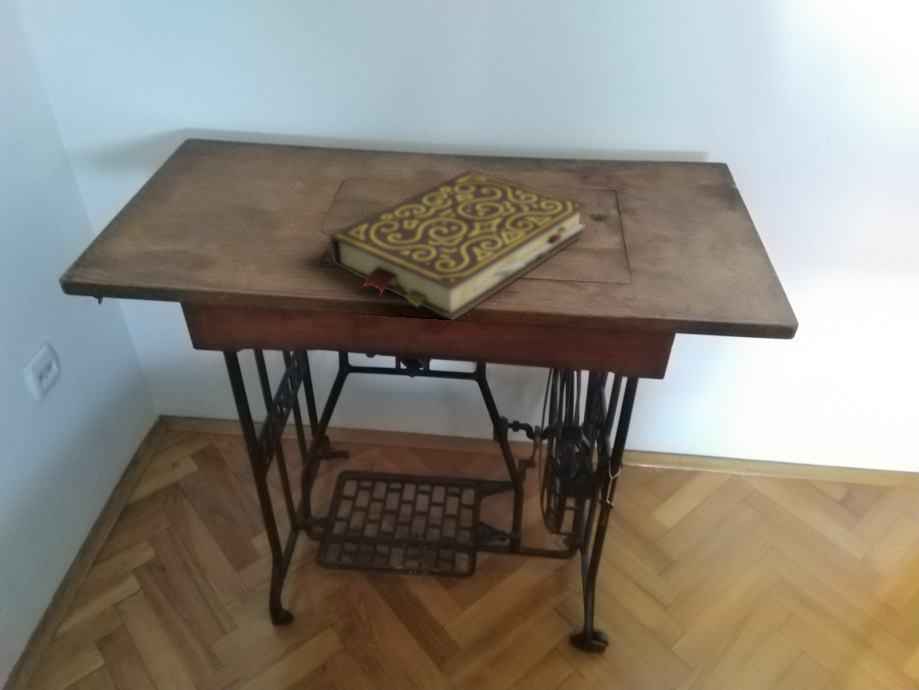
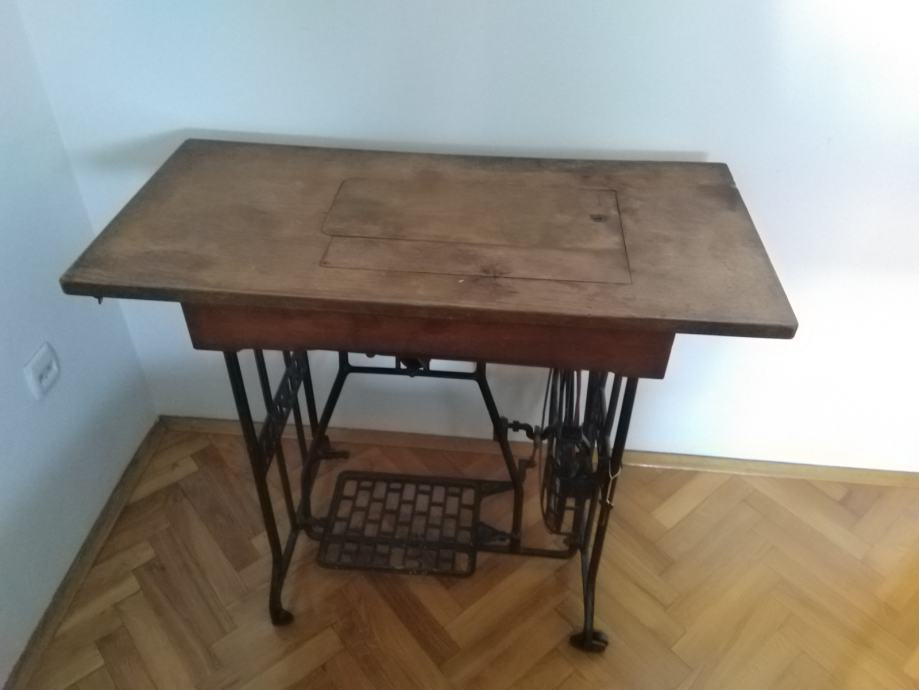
- book [328,169,588,321]
